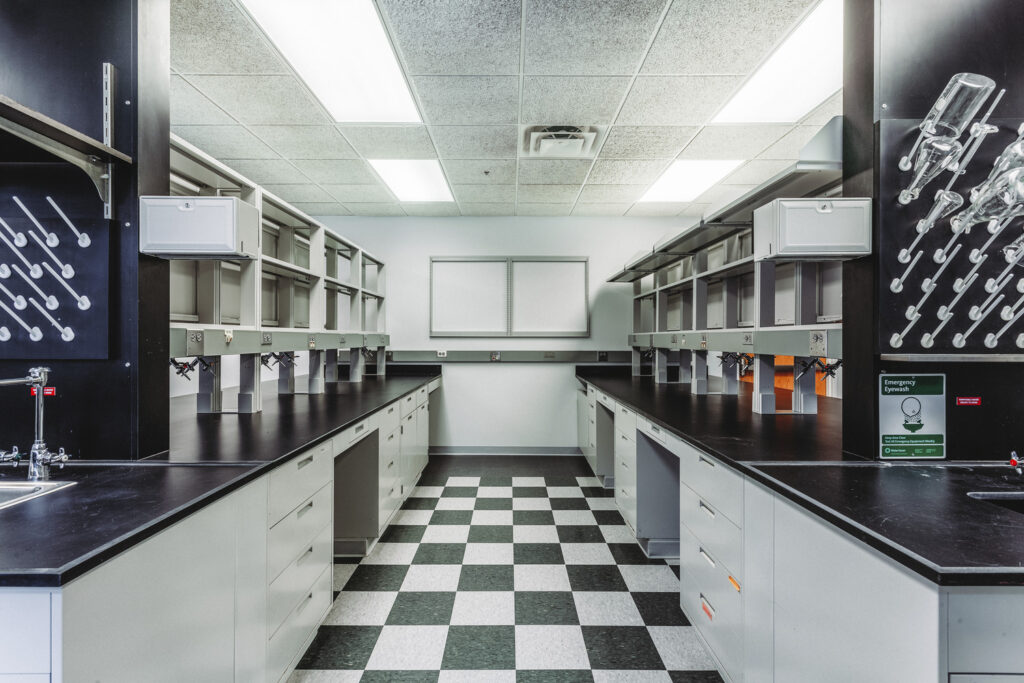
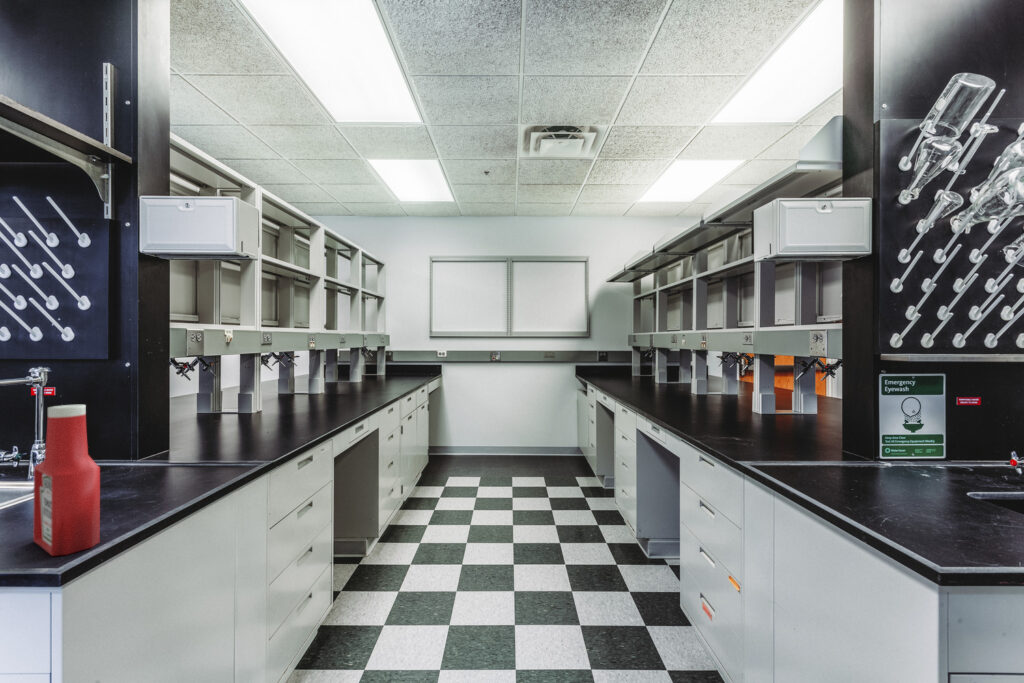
+ soap bottle [32,404,101,557]
